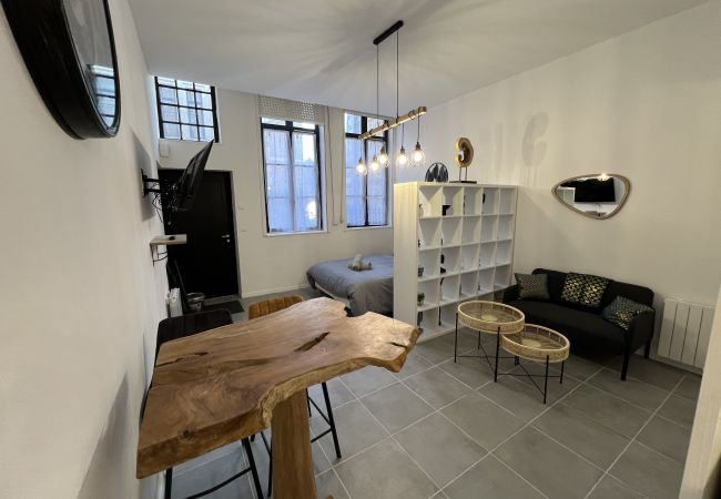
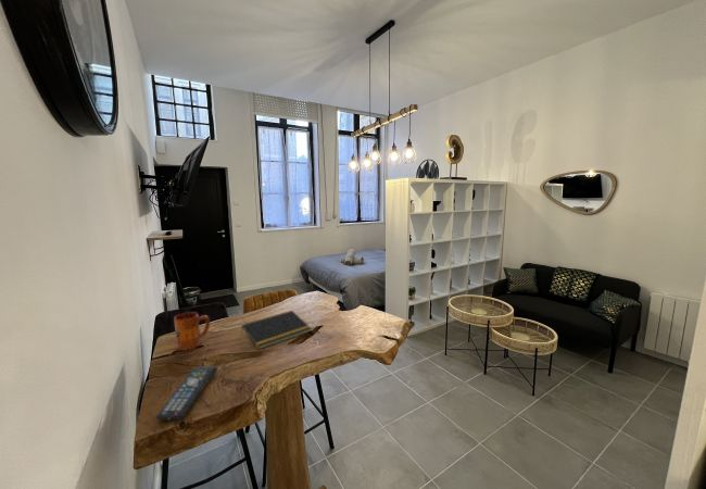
+ remote control [155,365,218,421]
+ notepad [240,310,313,351]
+ mug [173,311,211,352]
